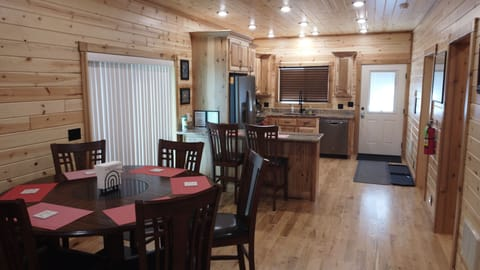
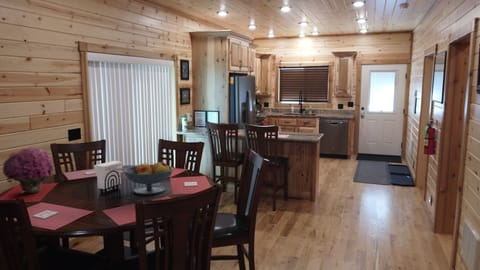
+ flower [2,146,55,194]
+ fruit bowl [123,161,174,196]
